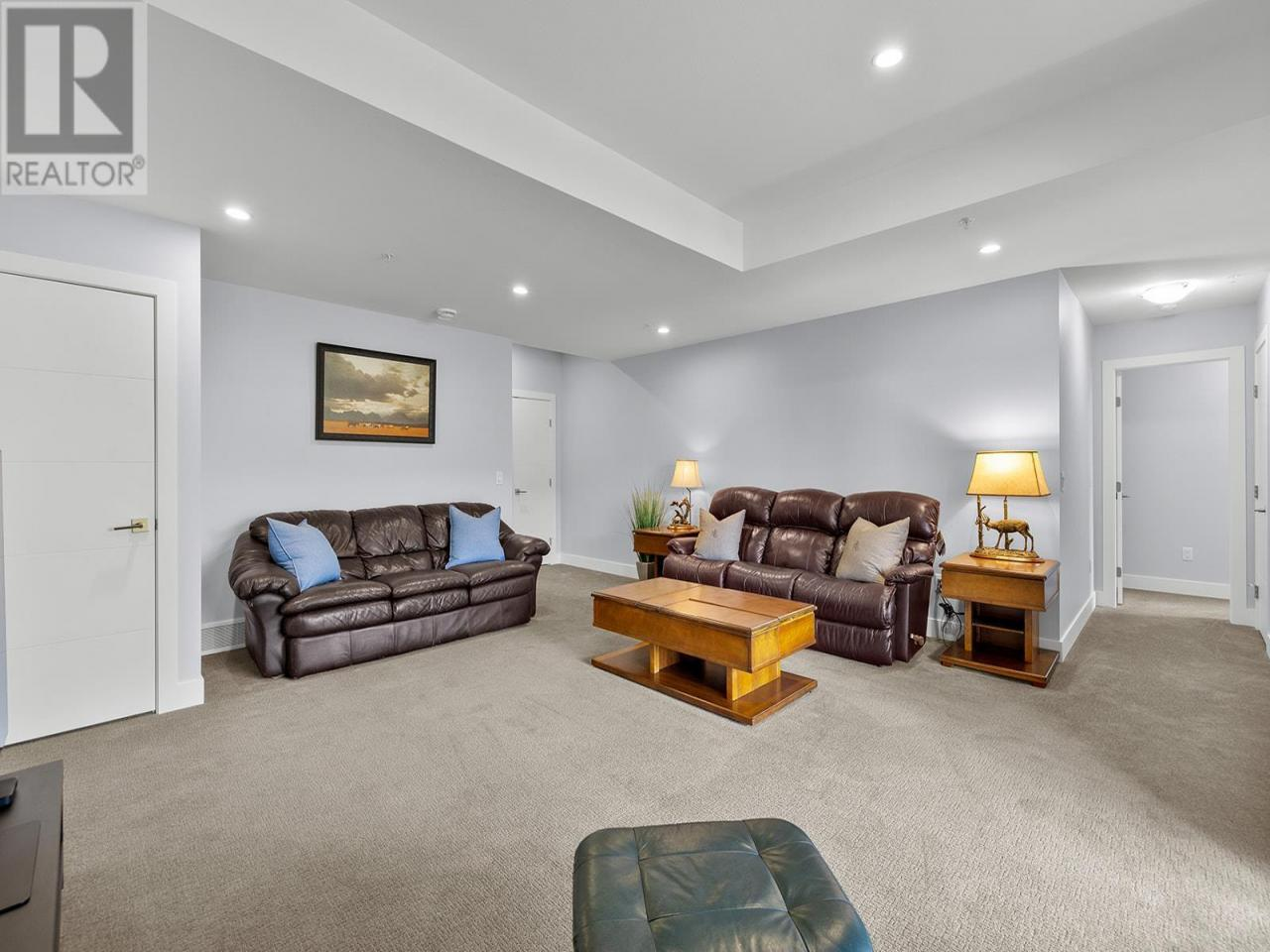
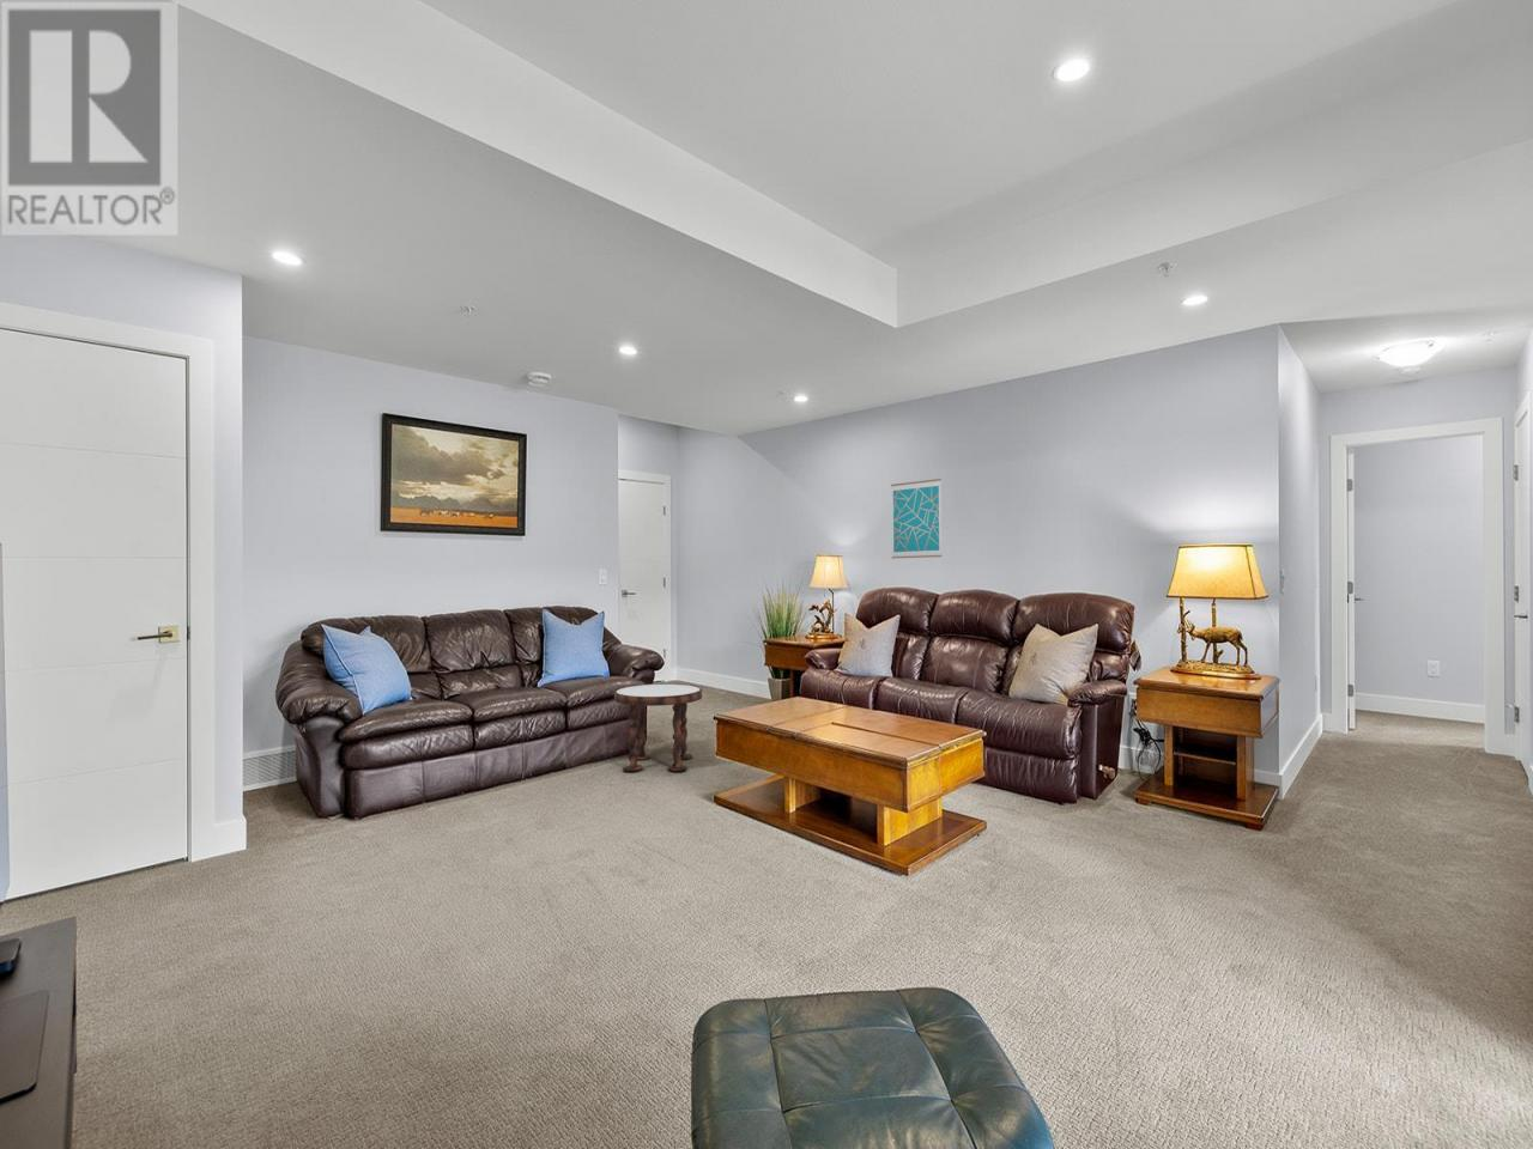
+ wall art [890,478,943,559]
+ side table [613,682,703,772]
